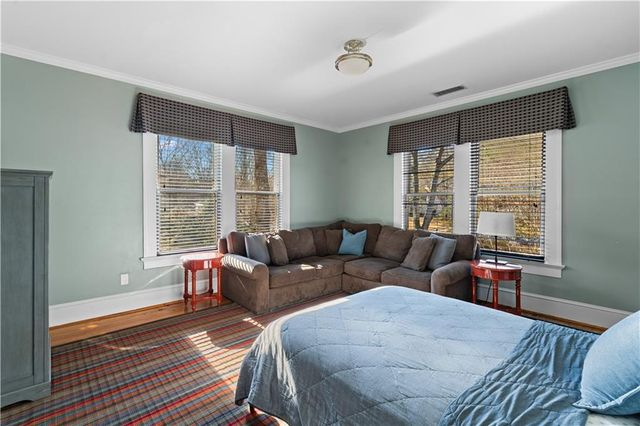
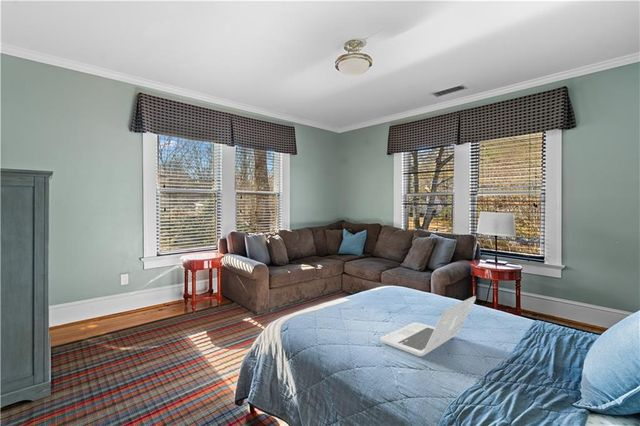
+ laptop [379,295,477,357]
